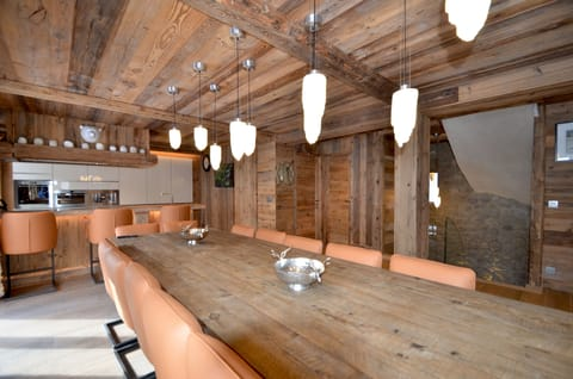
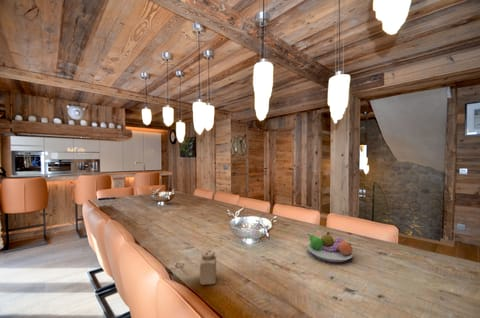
+ salt shaker [199,249,217,286]
+ fruit bowl [307,231,355,263]
